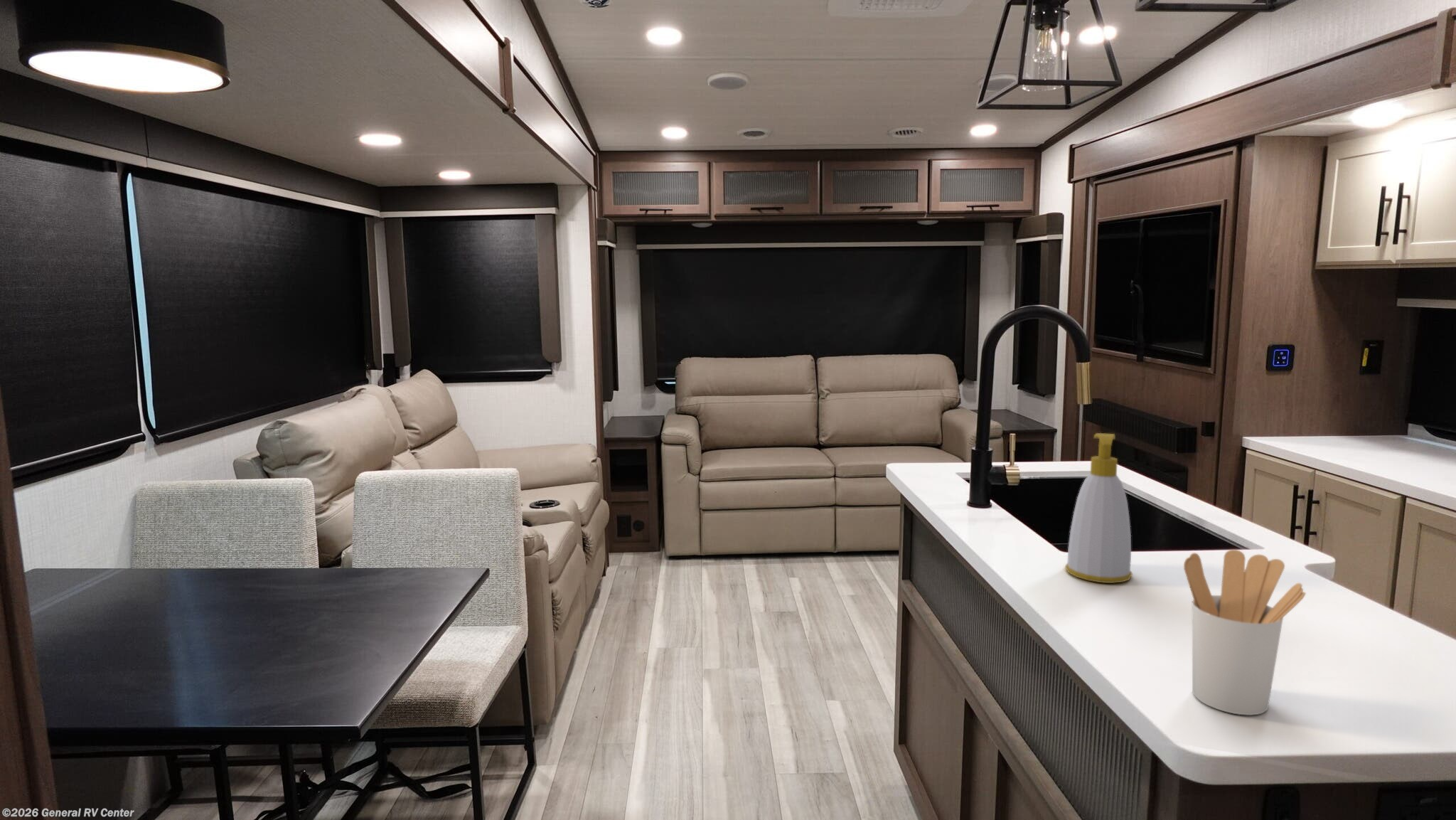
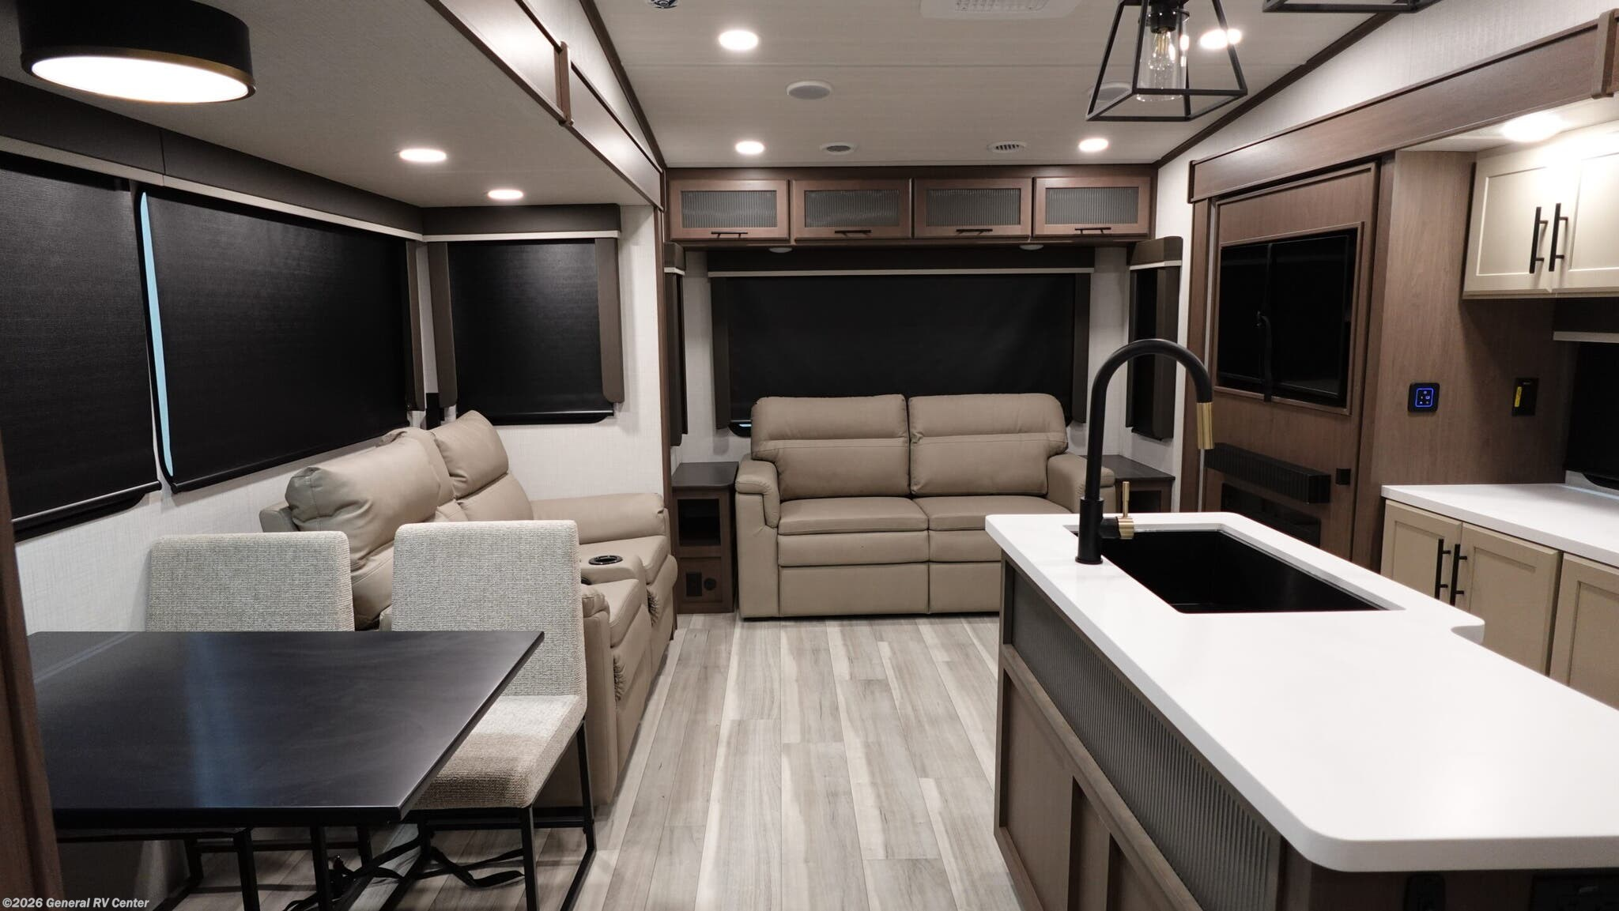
- soap bottle [1064,432,1133,584]
- utensil holder [1183,549,1307,716]
